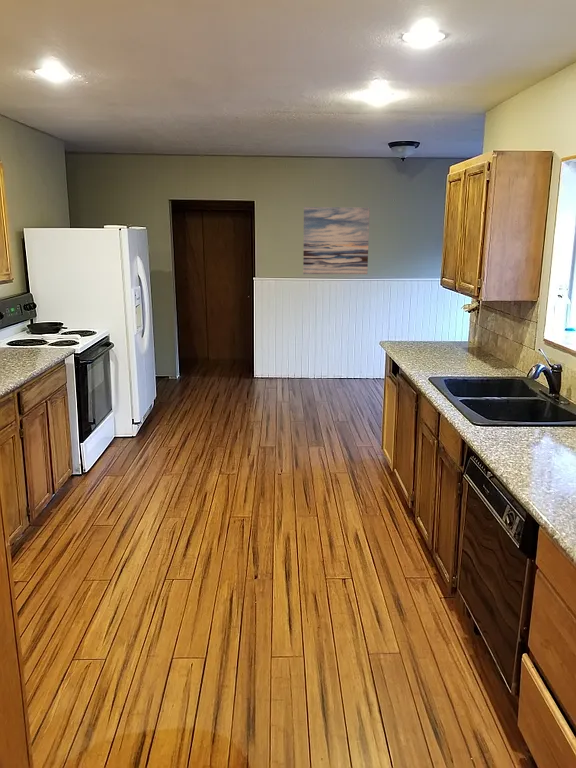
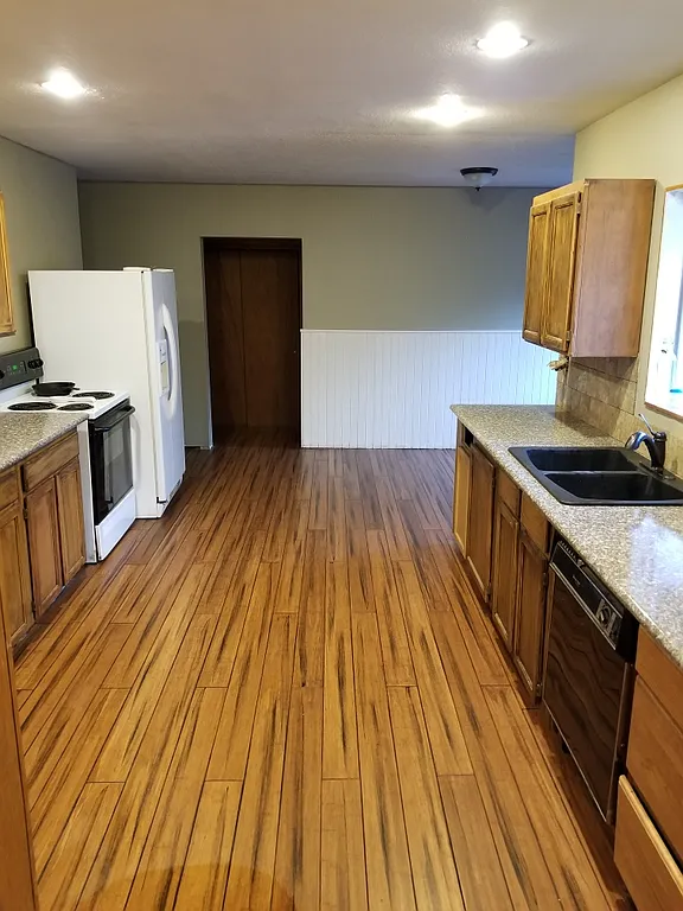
- wall art [302,206,371,275]
